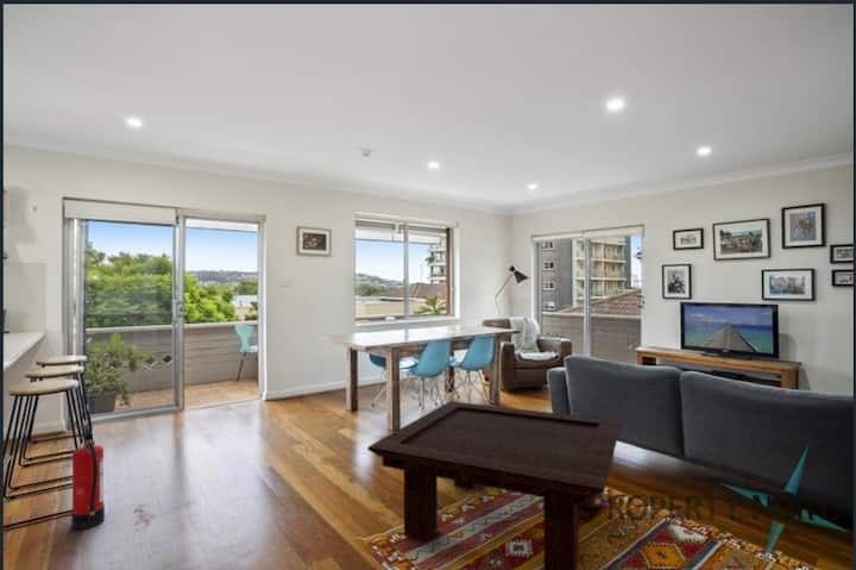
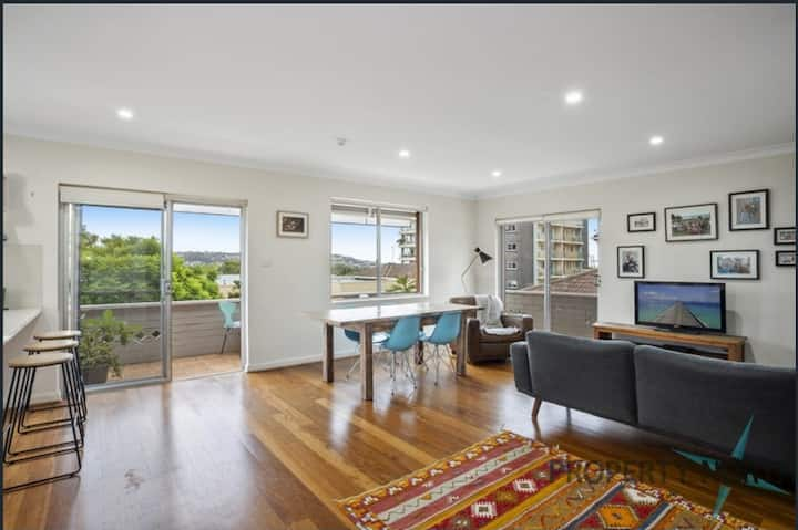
- fire extinguisher [70,424,106,531]
- coffee table [366,400,623,570]
